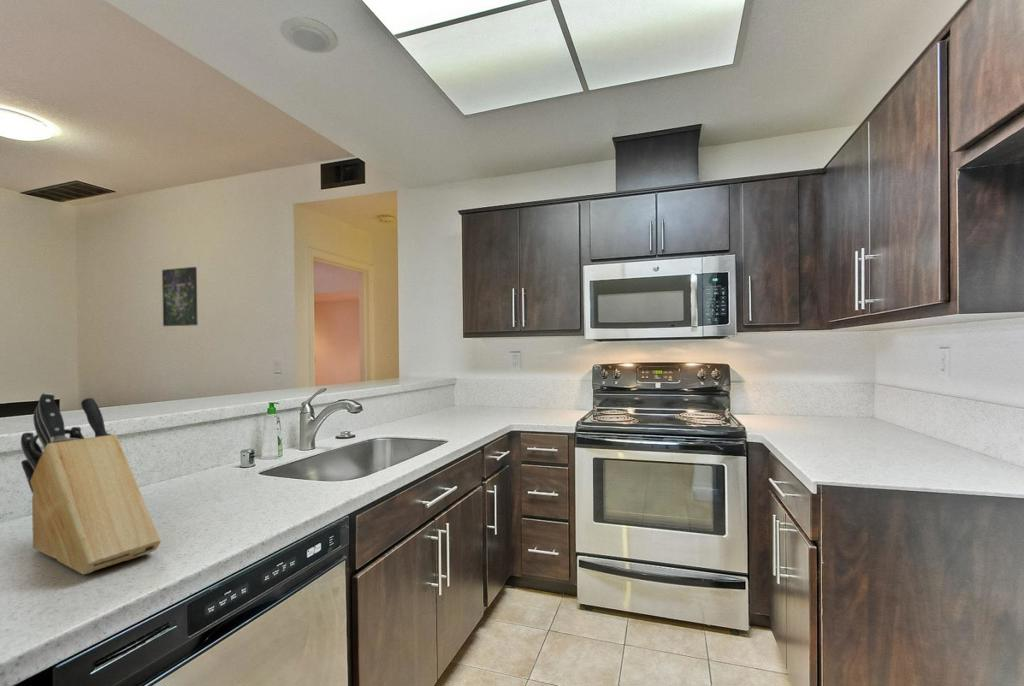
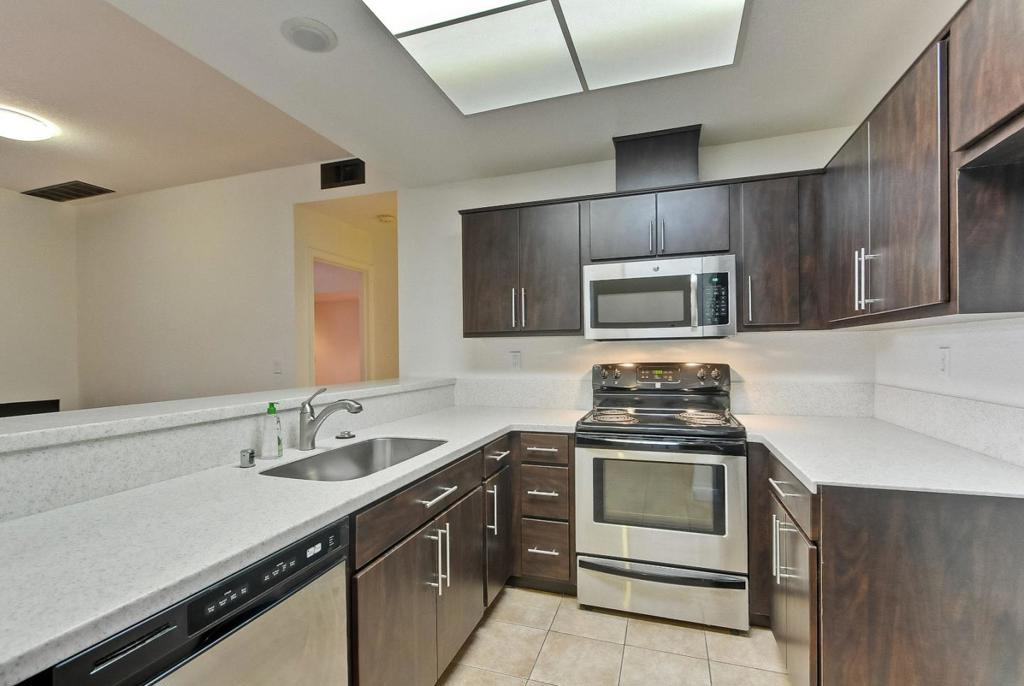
- knife block [20,392,162,576]
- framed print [161,266,199,327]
